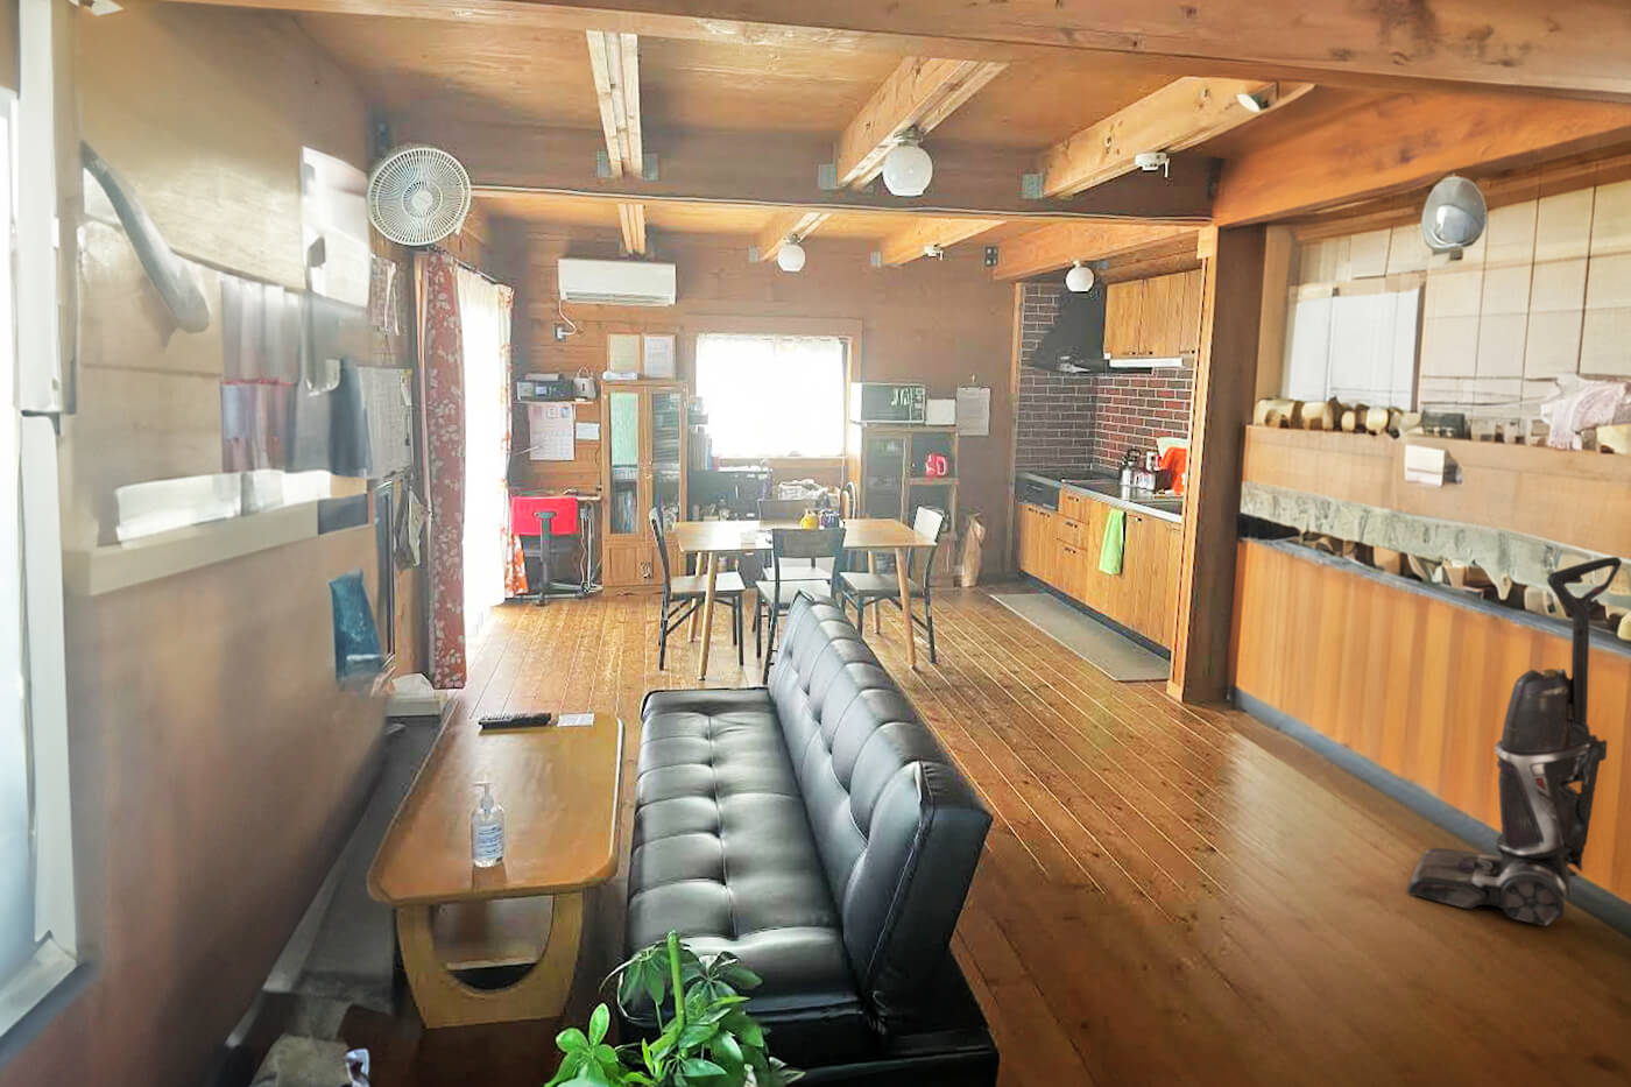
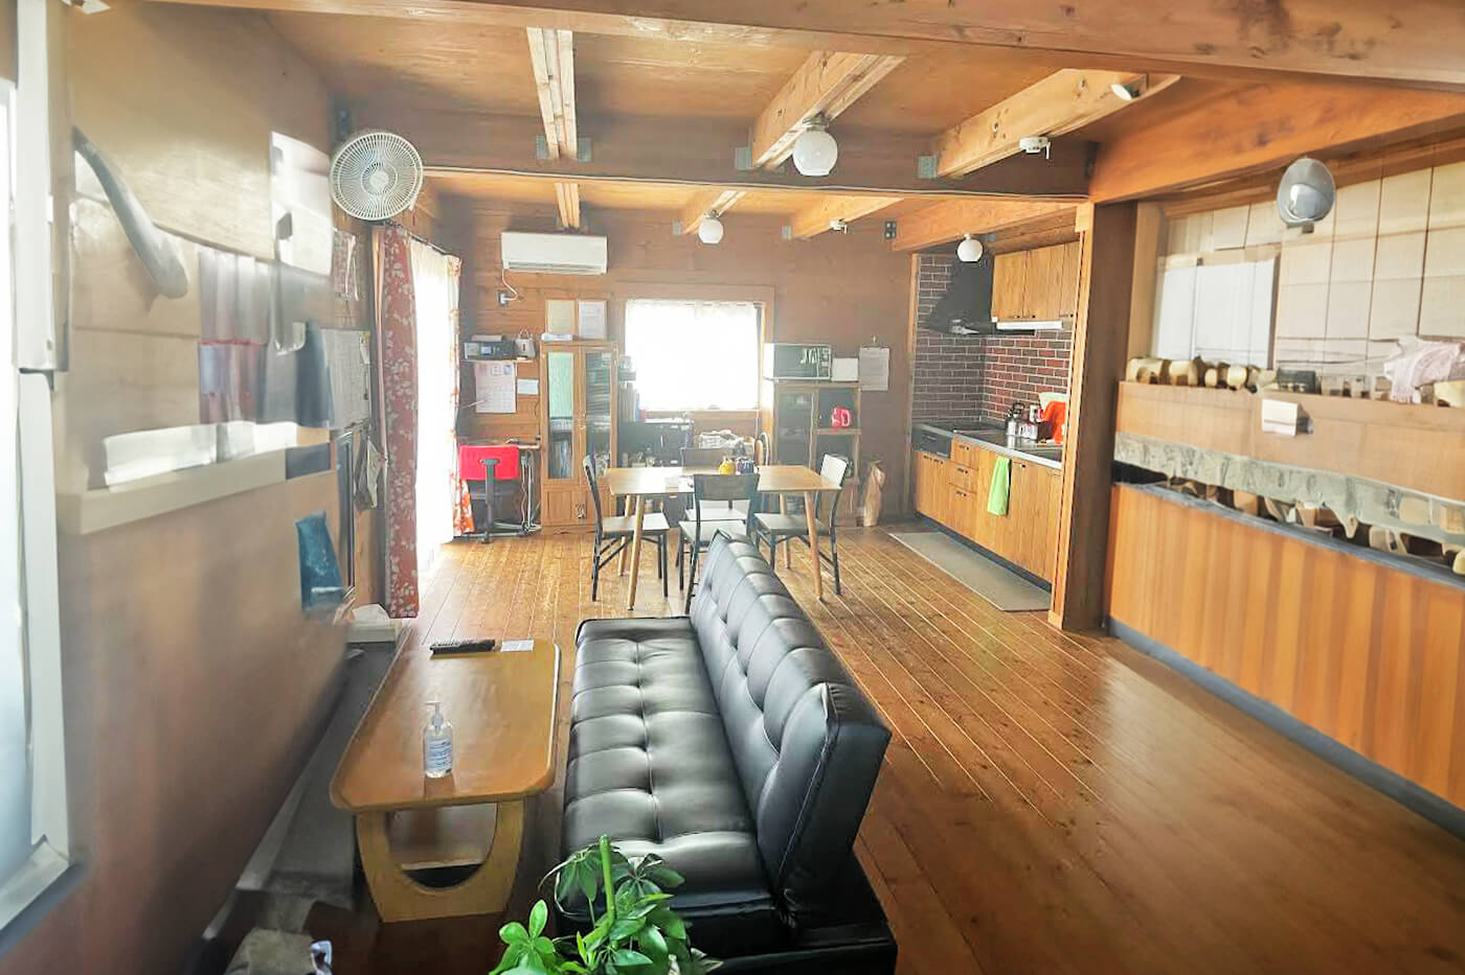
- vacuum cleaner [1407,556,1623,927]
